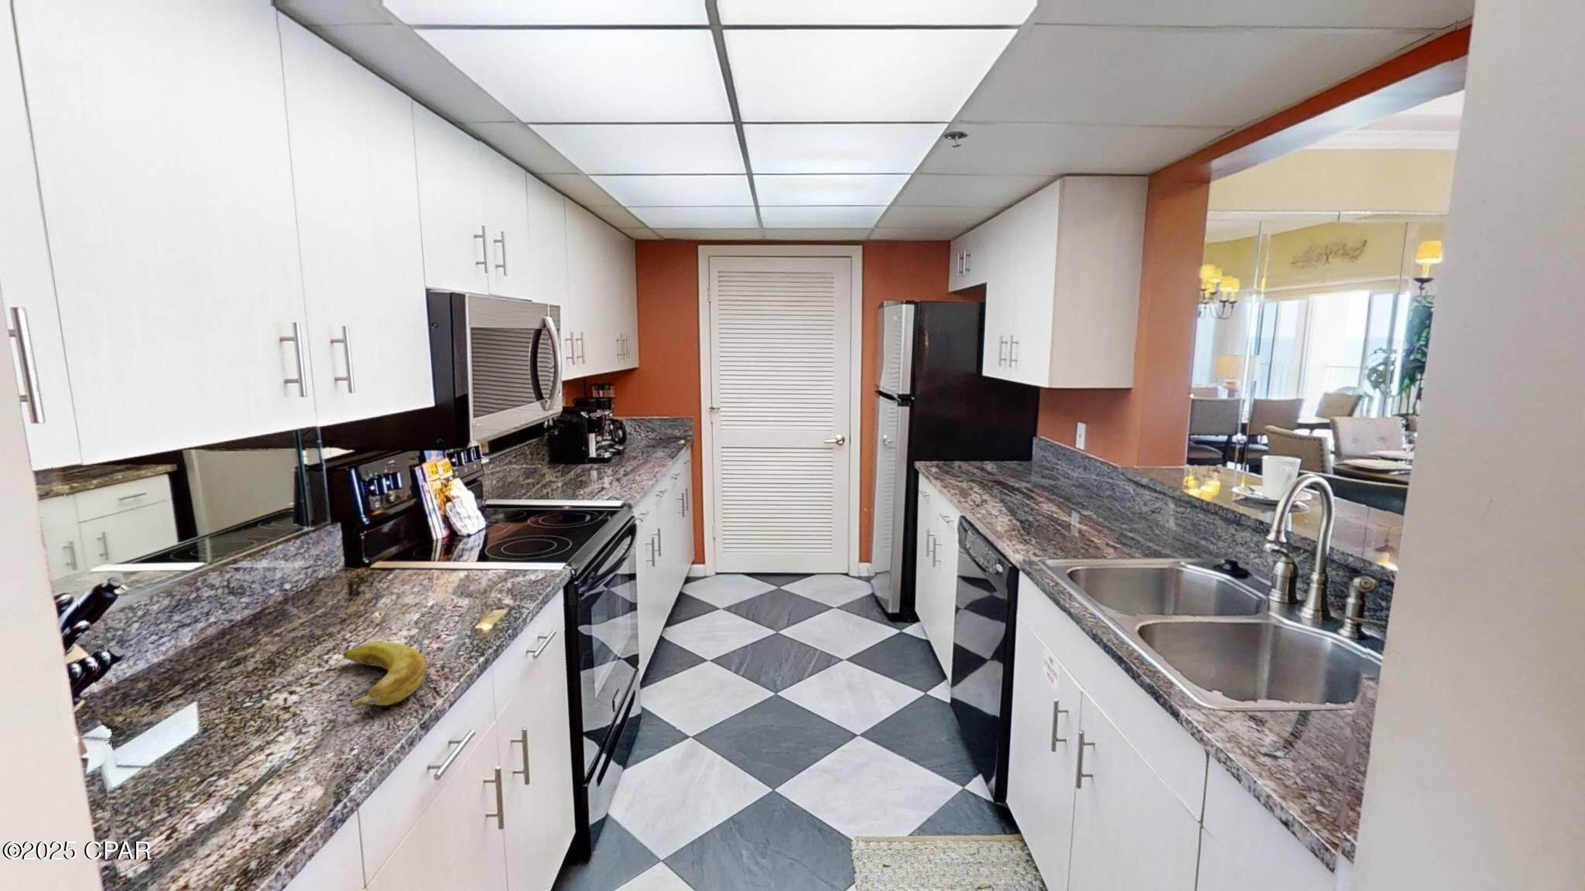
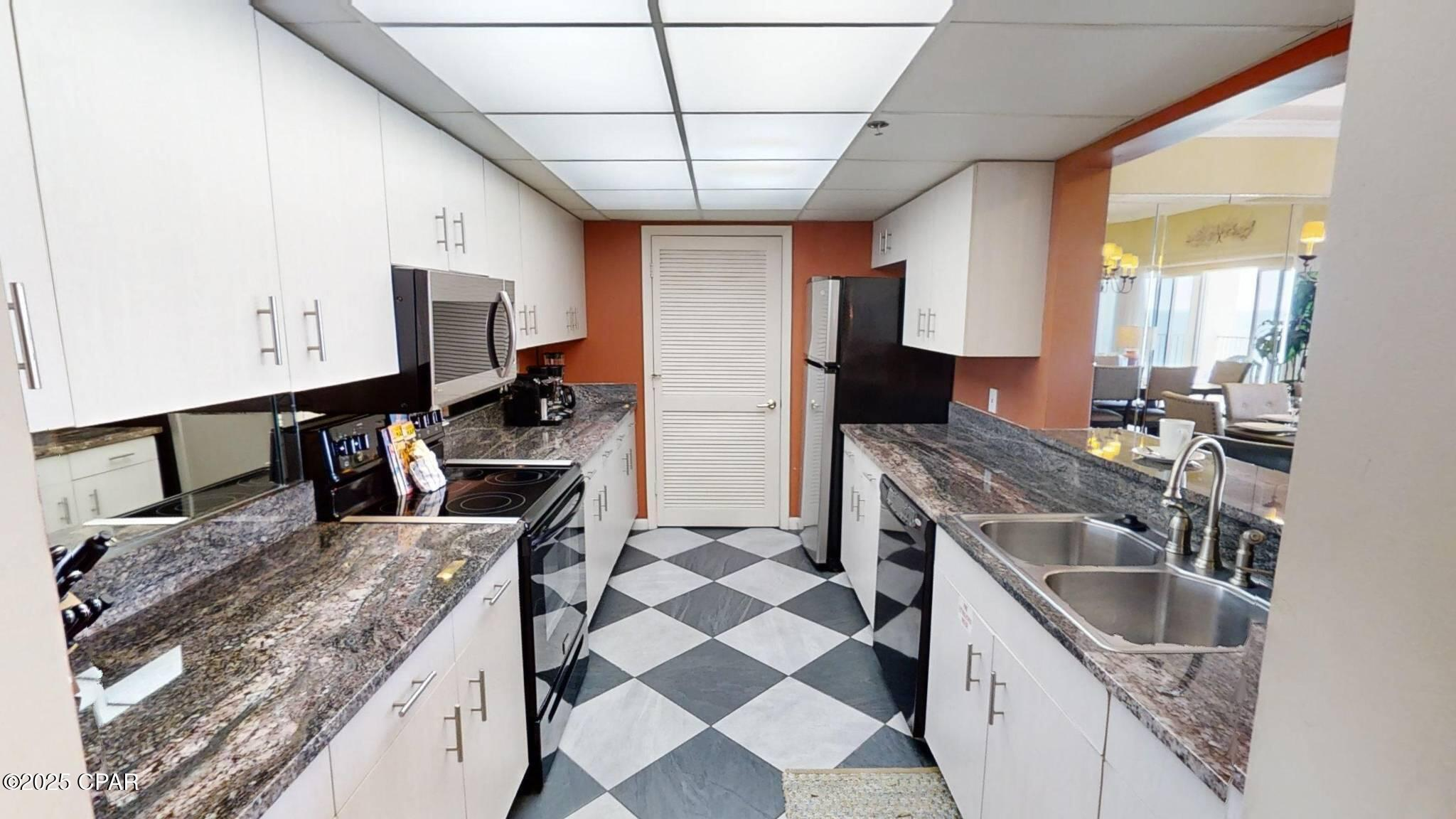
- banana [342,641,427,708]
